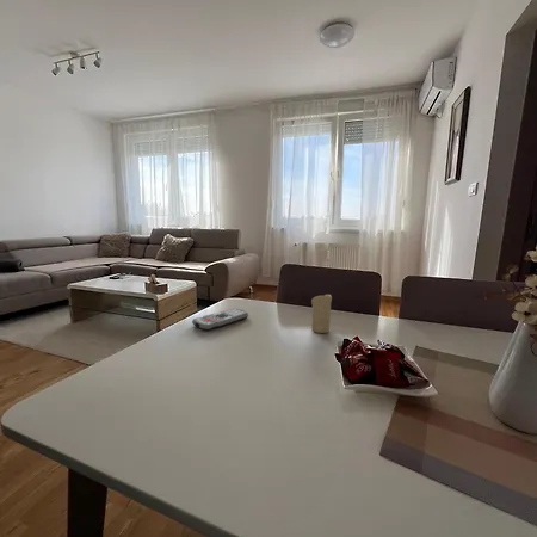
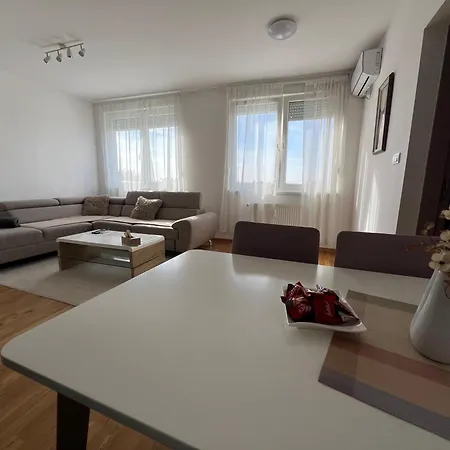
- remote control [191,308,249,332]
- candle [310,294,333,334]
